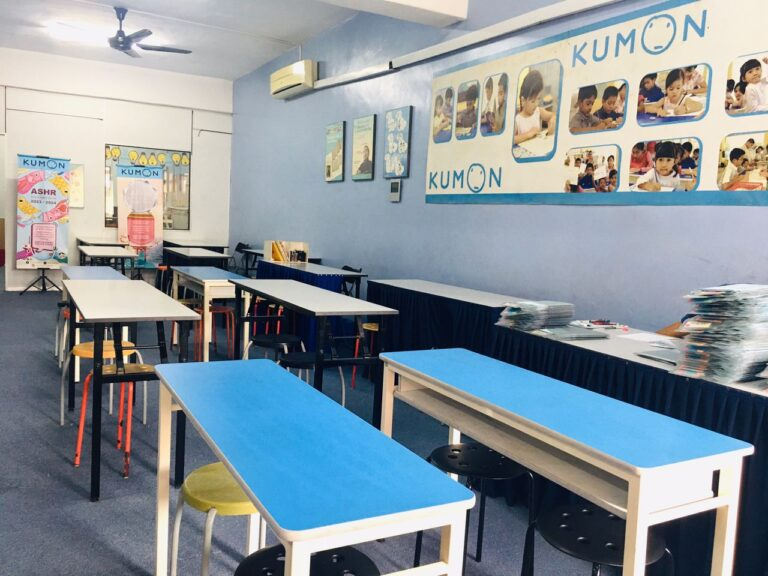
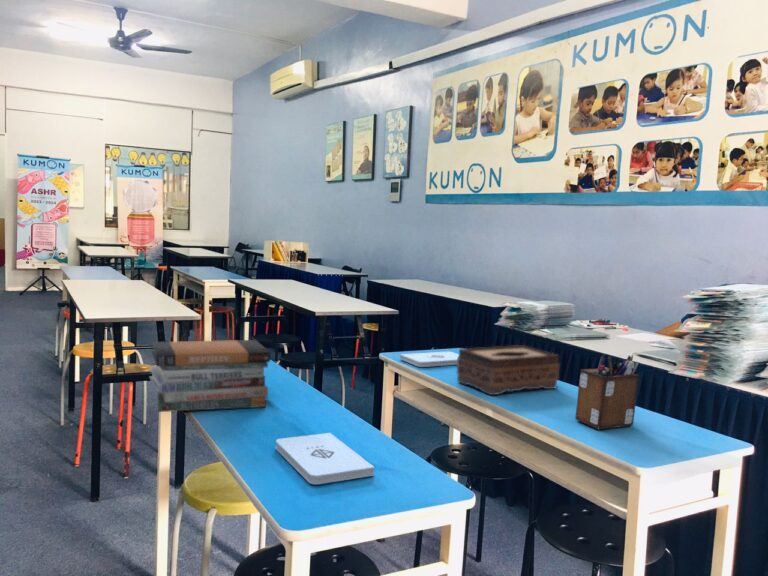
+ book stack [148,339,272,413]
+ tissue box [456,344,561,396]
+ notepad [275,432,375,485]
+ desk organizer [574,354,640,431]
+ notepad [399,350,459,368]
